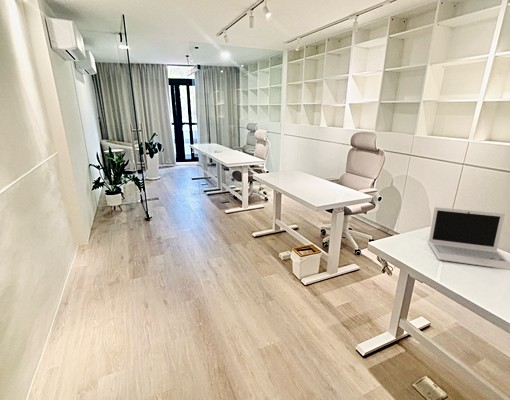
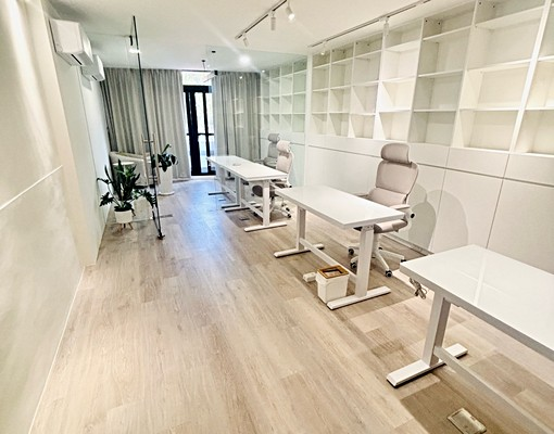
- laptop [427,206,510,271]
